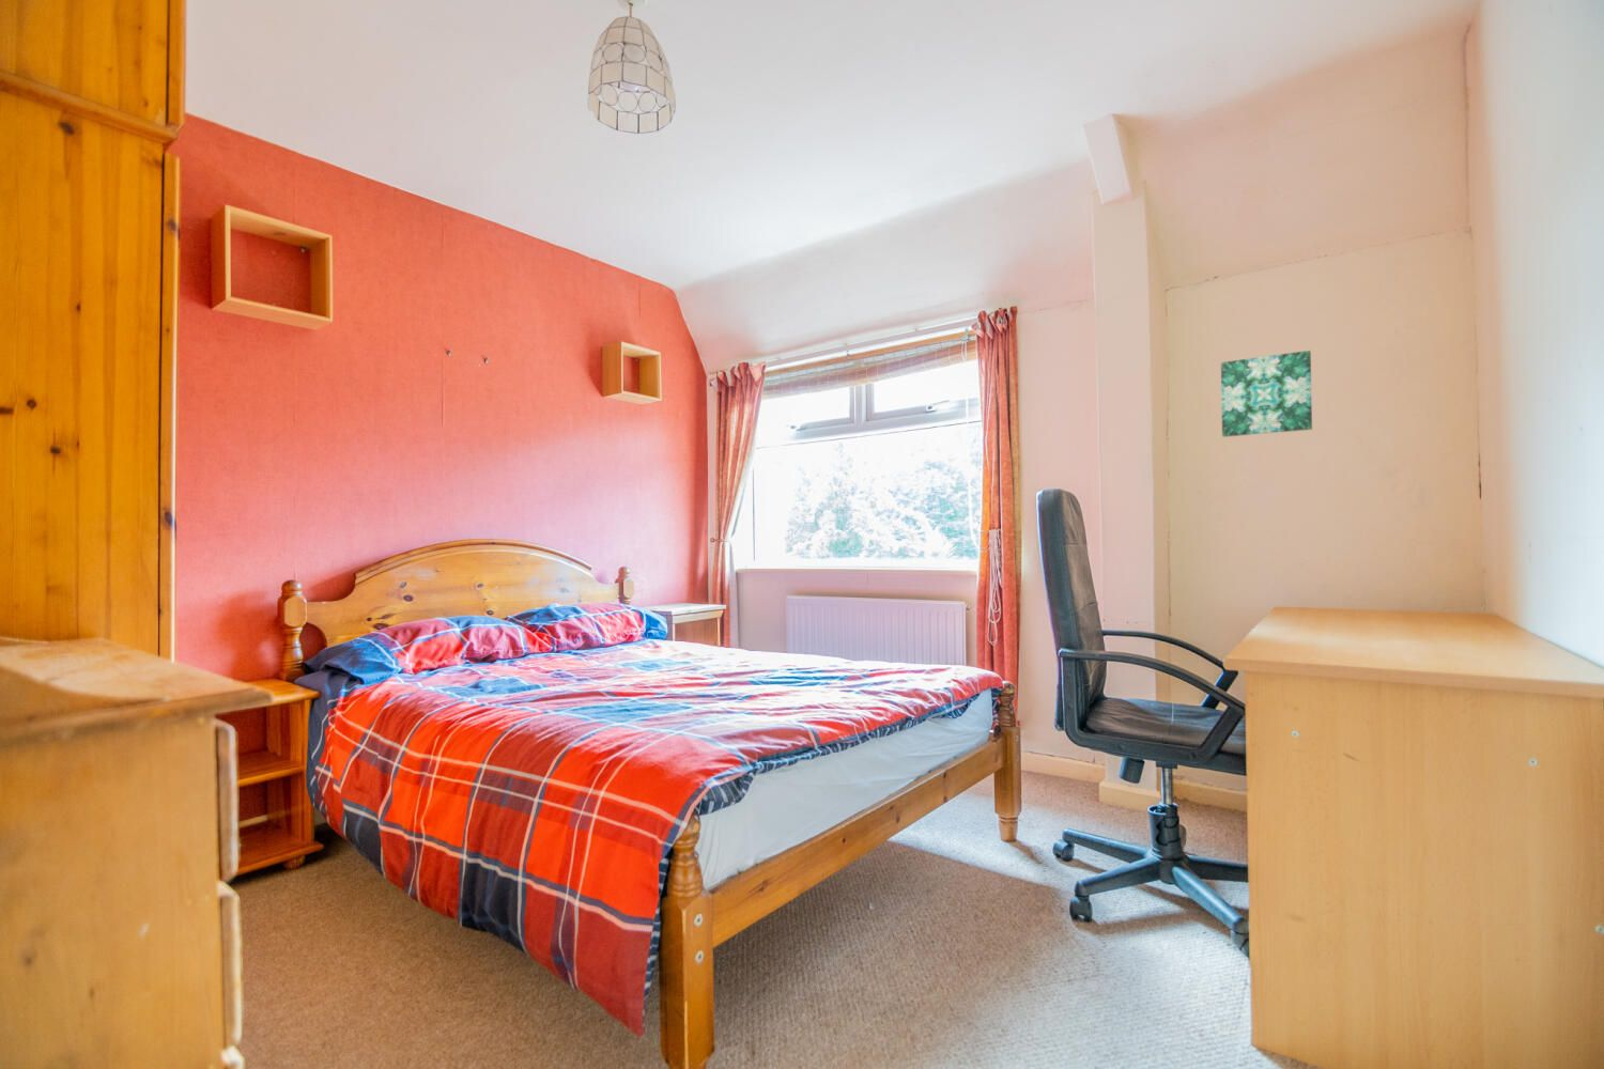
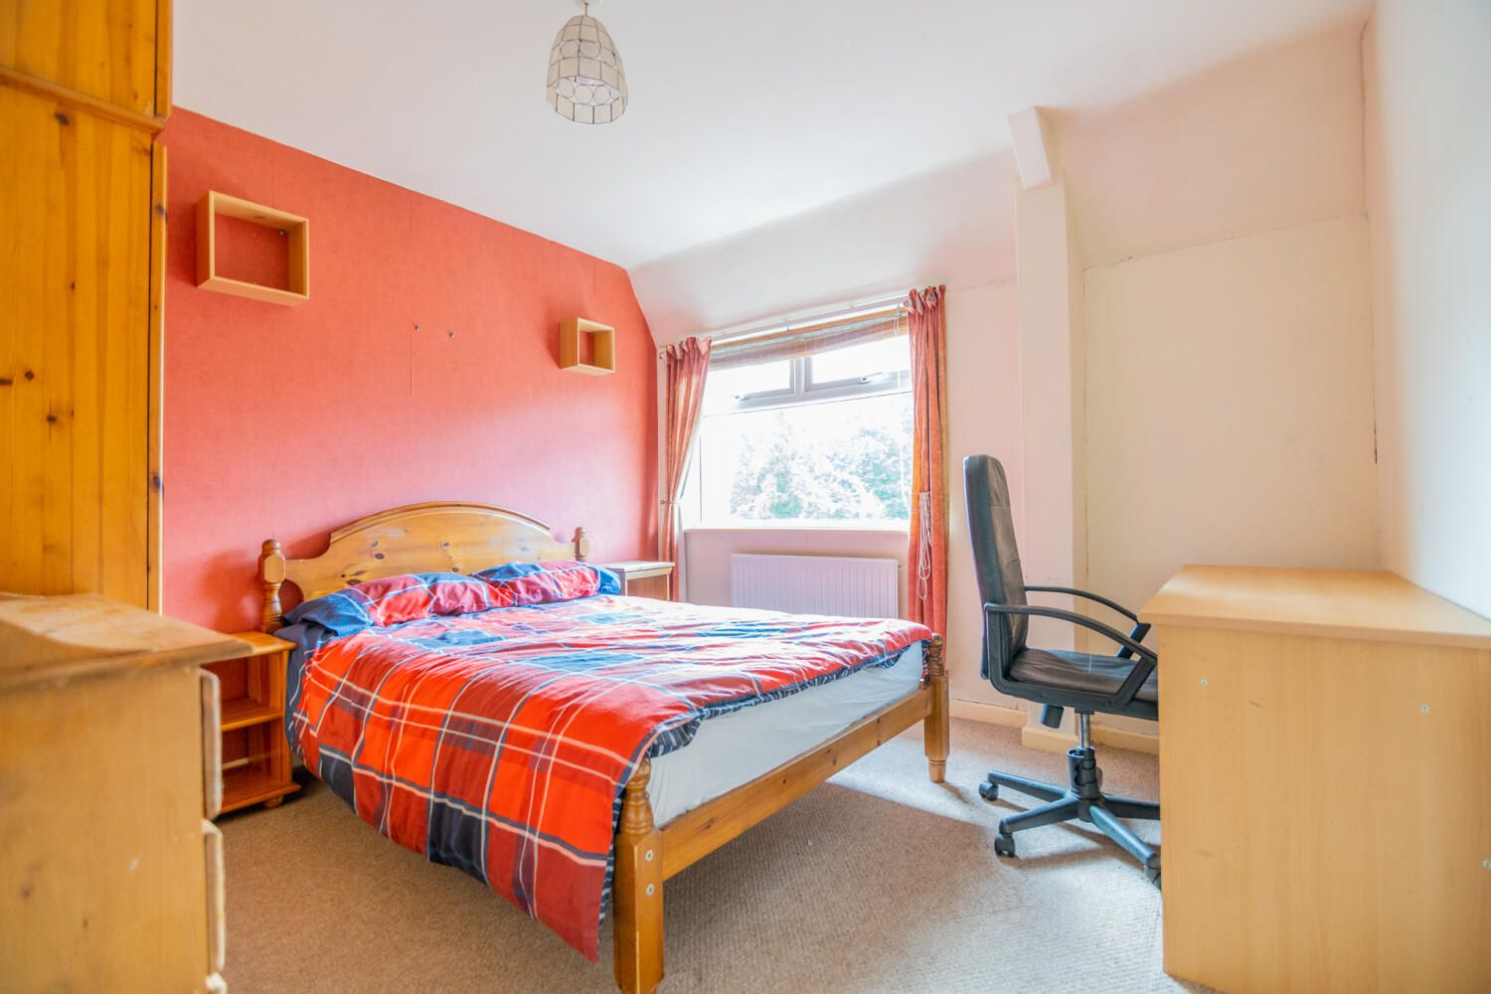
- wall art [1220,350,1313,438]
